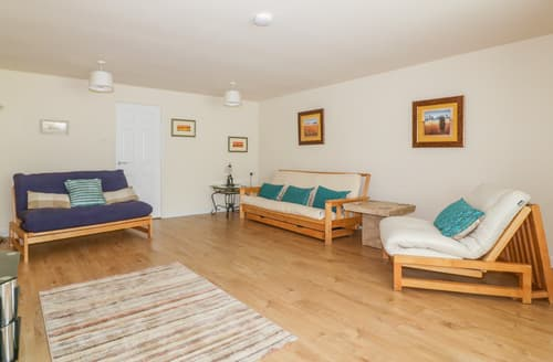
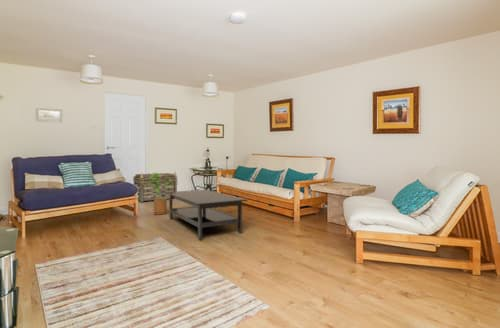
+ coffee table [165,189,248,239]
+ basket [132,171,179,203]
+ house plant [147,172,173,216]
